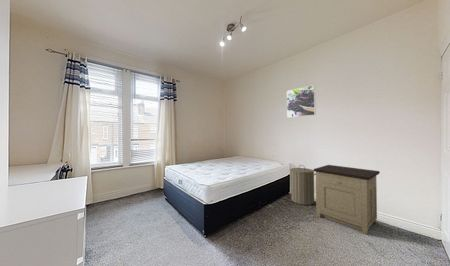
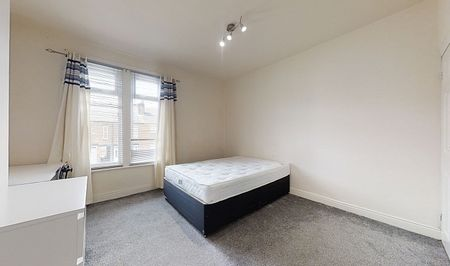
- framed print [286,84,316,118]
- nightstand [313,164,381,235]
- laundry hamper [289,164,316,206]
